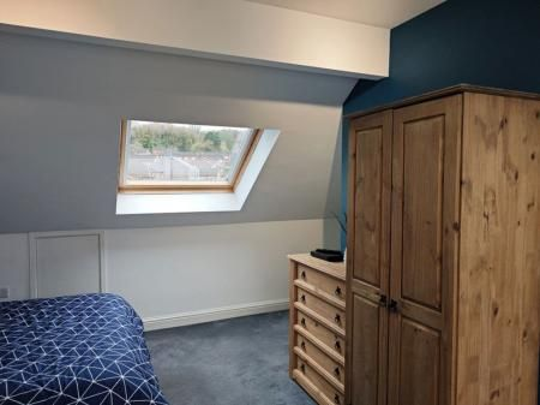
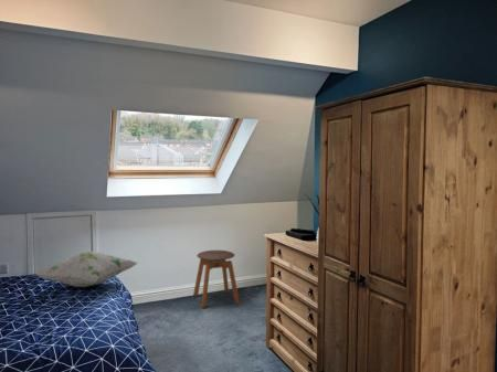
+ stool [192,249,241,309]
+ decorative pillow [35,251,139,288]
